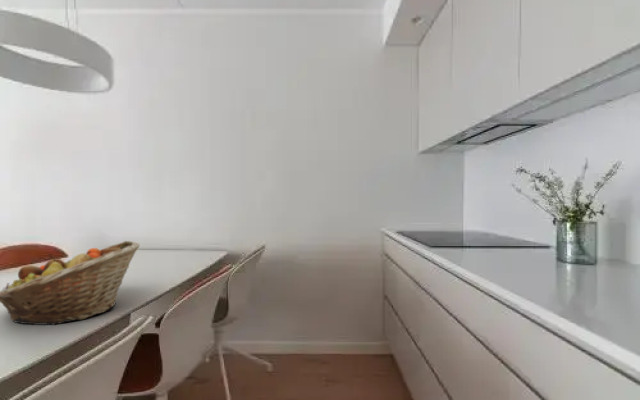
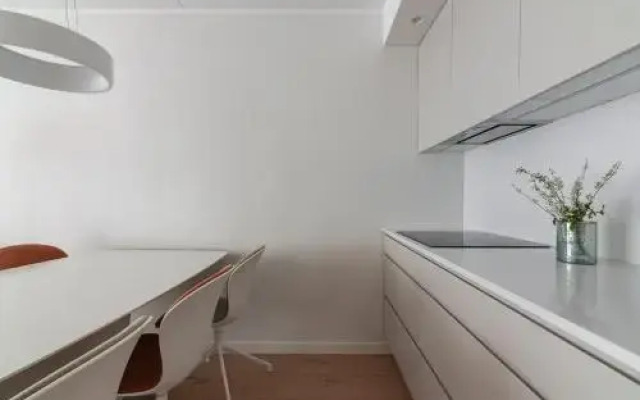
- fruit basket [0,240,140,326]
